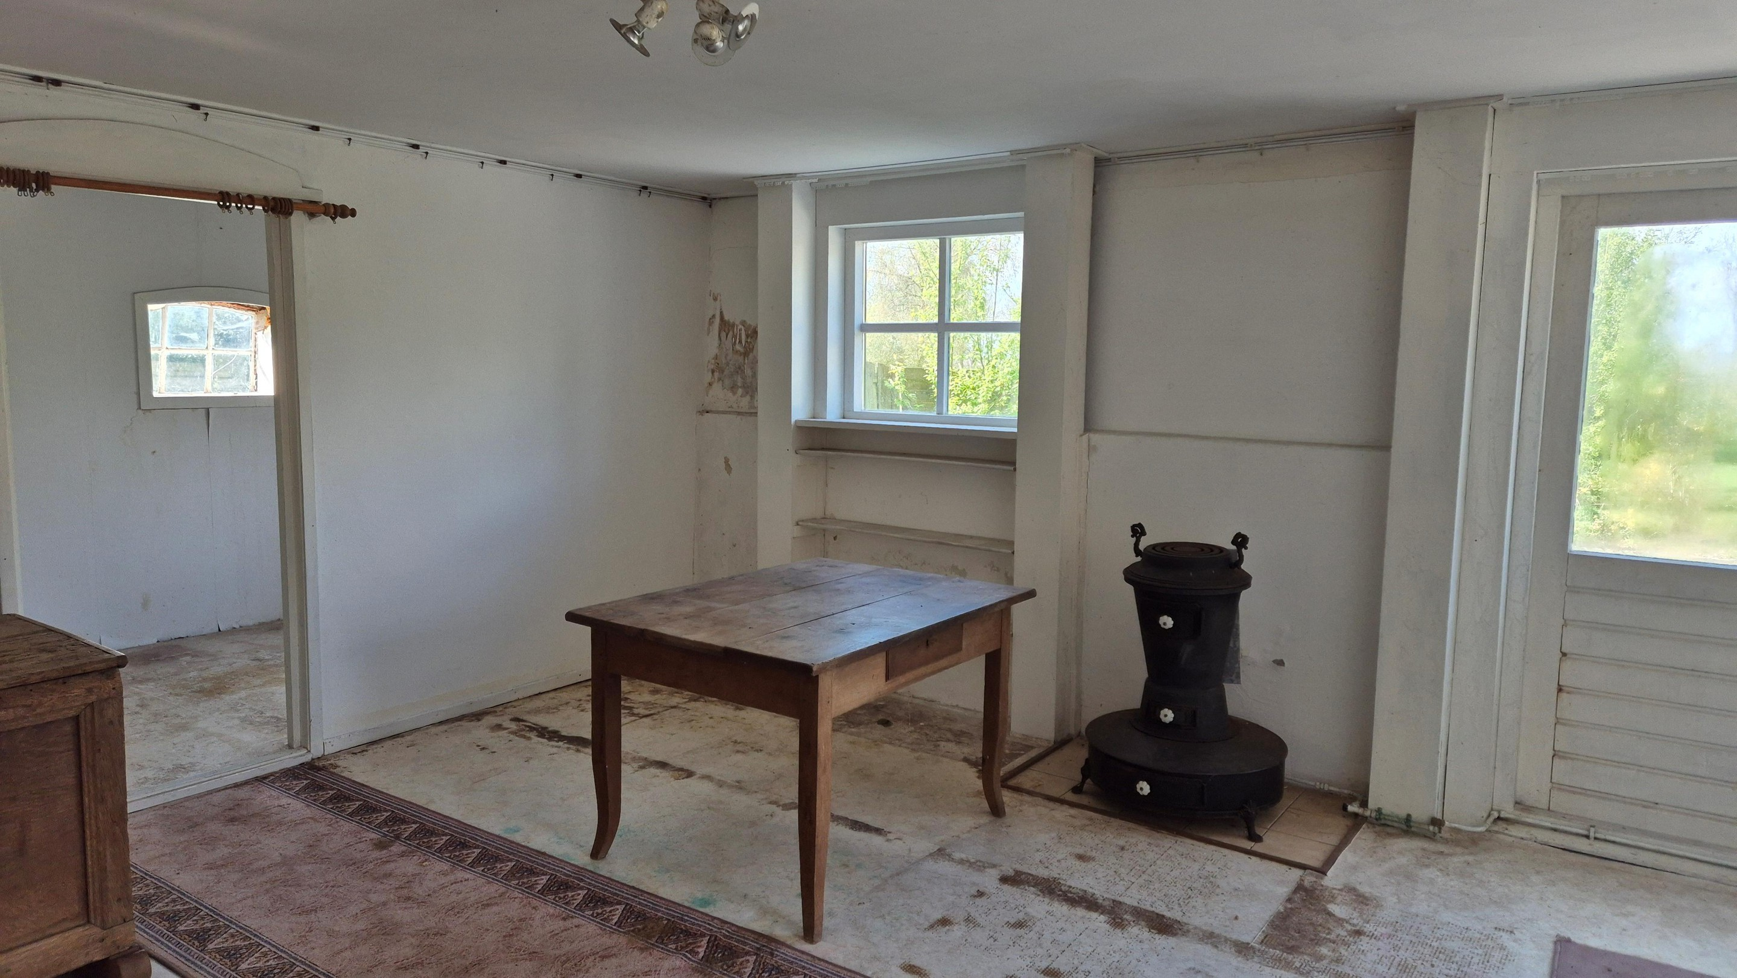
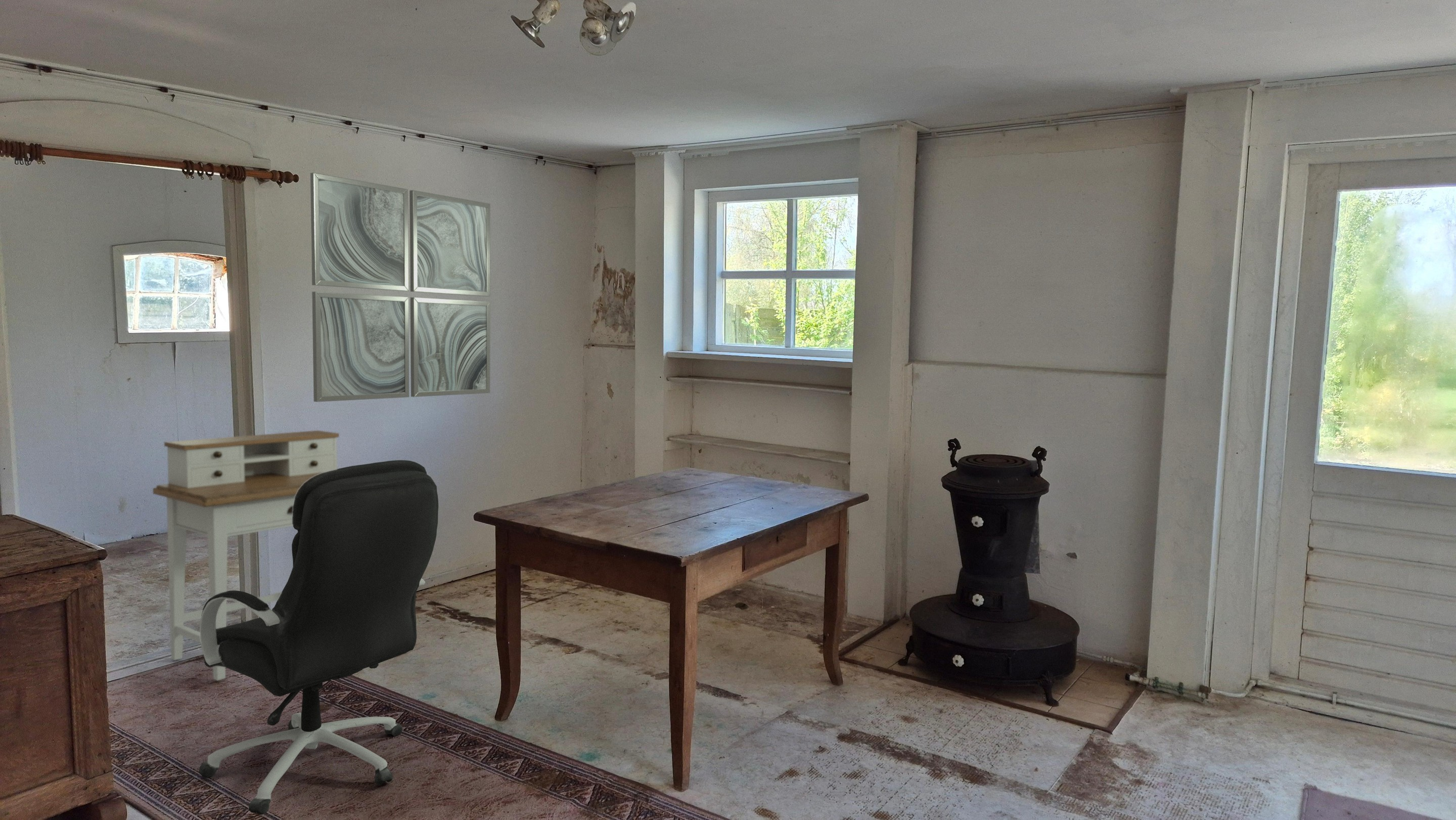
+ office chair [198,460,439,815]
+ wall art [310,172,491,402]
+ desk [152,430,340,681]
